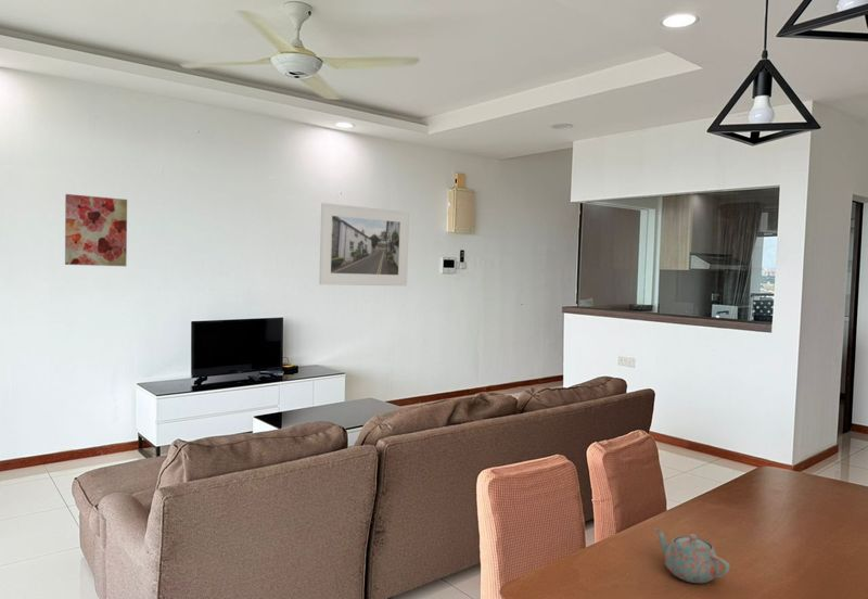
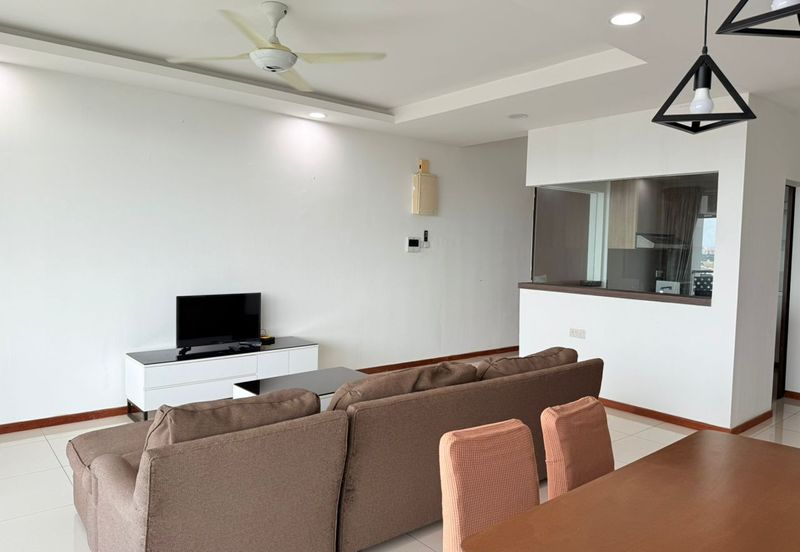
- wall art [64,193,128,267]
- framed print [318,202,410,286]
- teapot [653,527,731,584]
